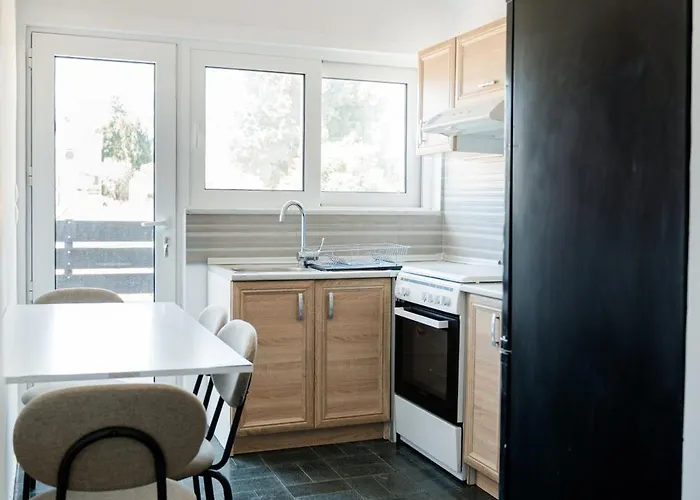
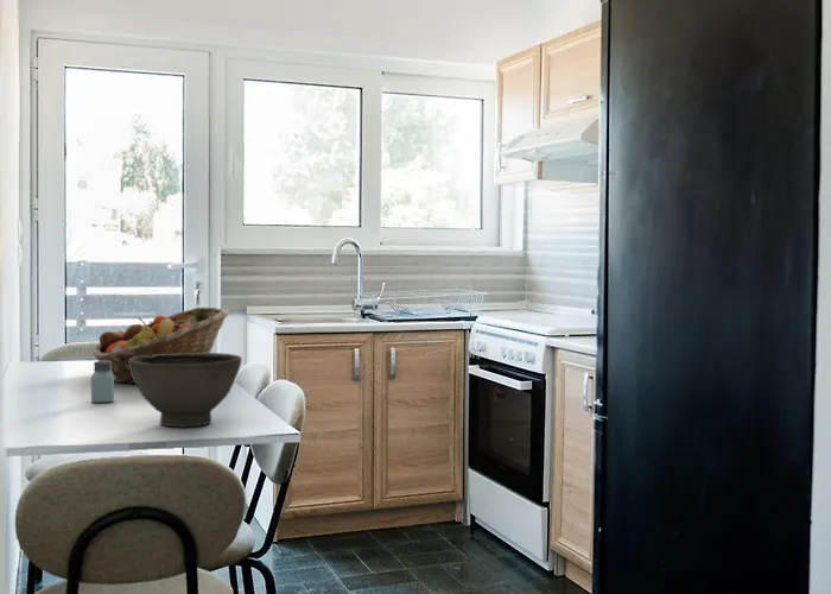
+ saltshaker [90,360,115,404]
+ fruit basket [93,307,230,385]
+ bowl [128,352,243,428]
